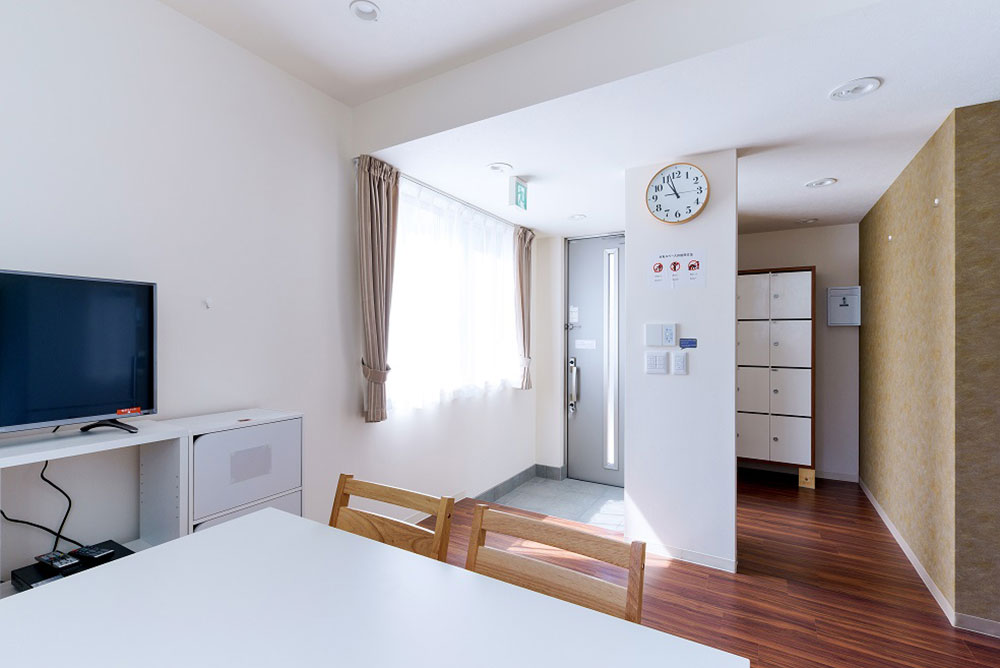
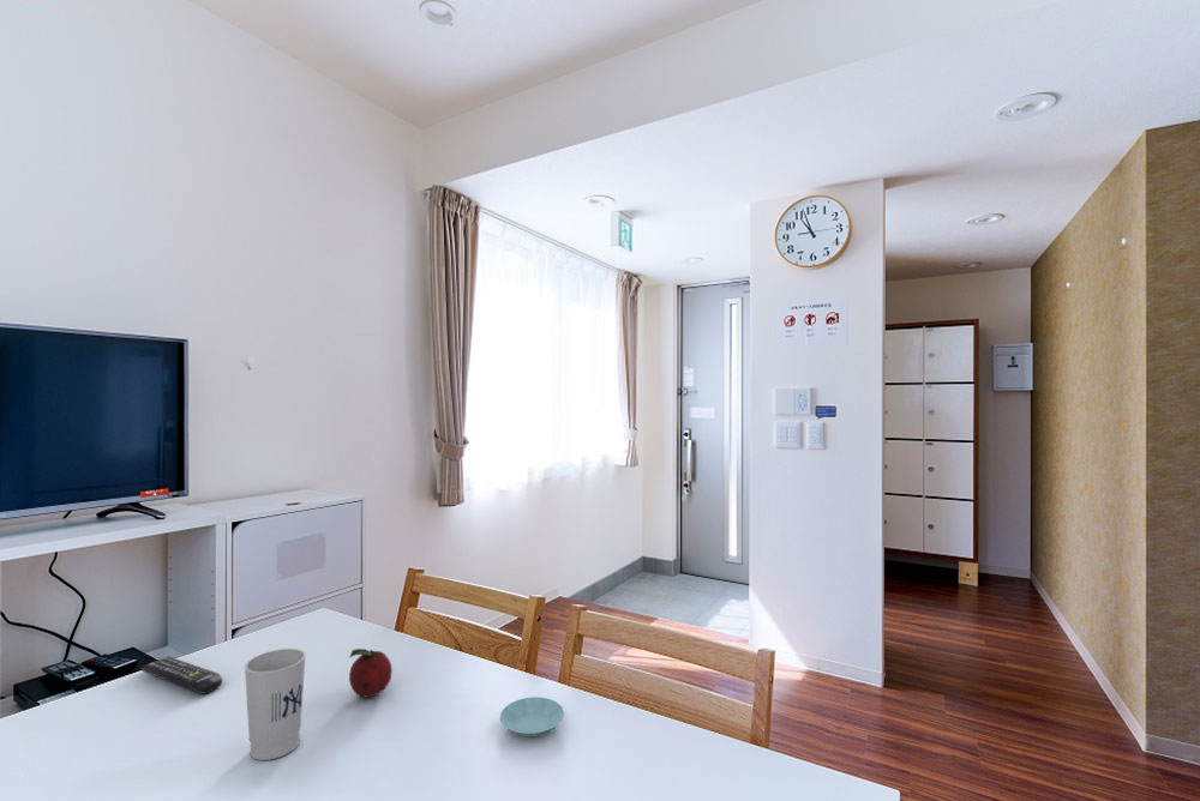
+ remote control [139,656,223,695]
+ saucer [499,695,565,737]
+ fruit [348,648,394,698]
+ cup [244,648,307,761]
